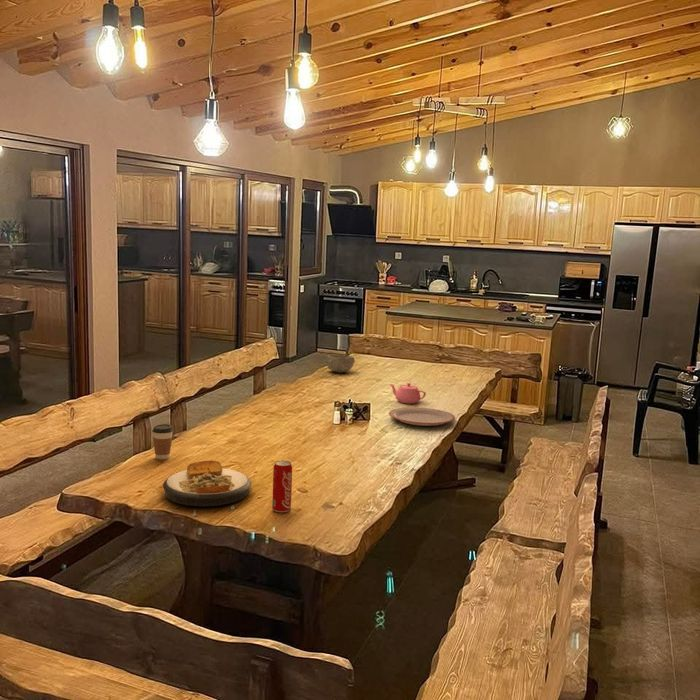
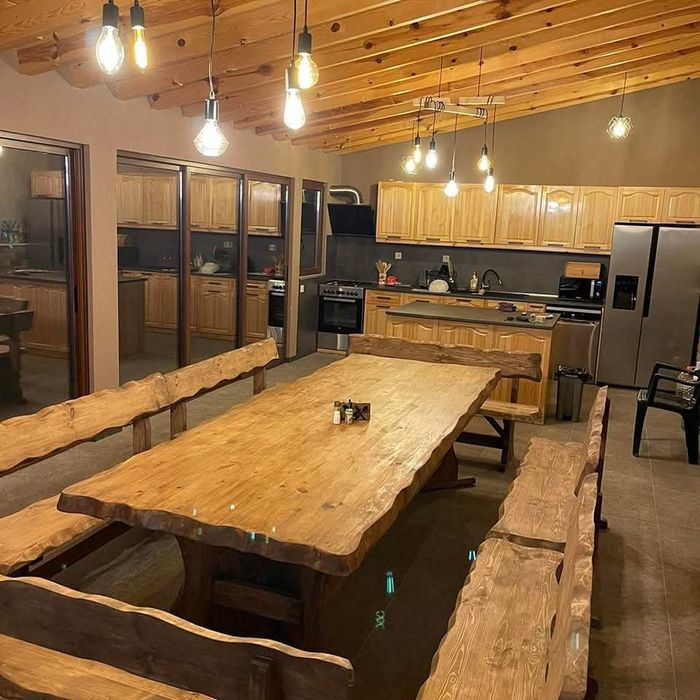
- beverage can [271,460,293,513]
- plate [388,406,456,427]
- bowl [326,354,356,374]
- coffee cup [152,423,174,461]
- teapot [389,382,427,405]
- plate [162,459,252,507]
